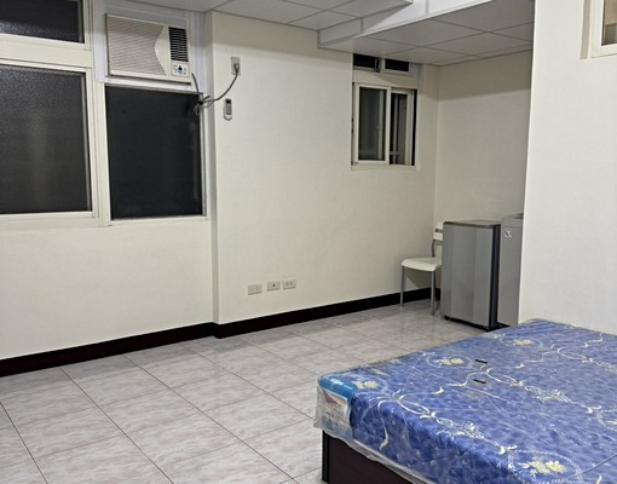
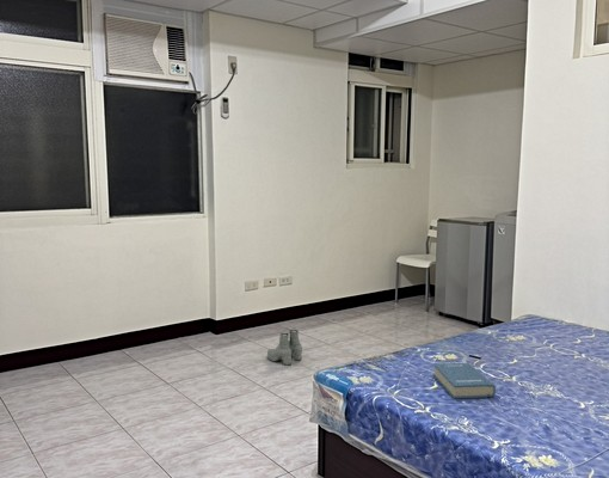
+ boots [266,329,303,367]
+ hardback book [432,362,497,400]
